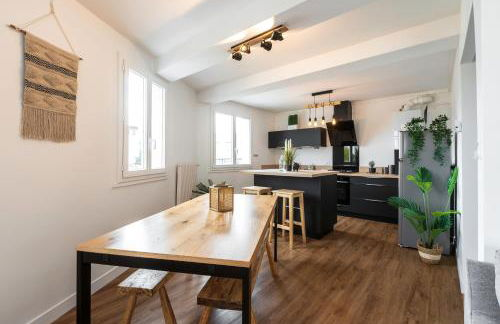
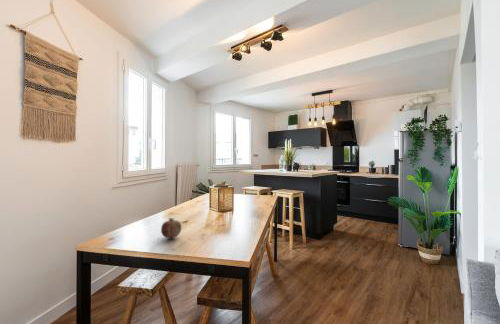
+ fruit [160,217,182,239]
